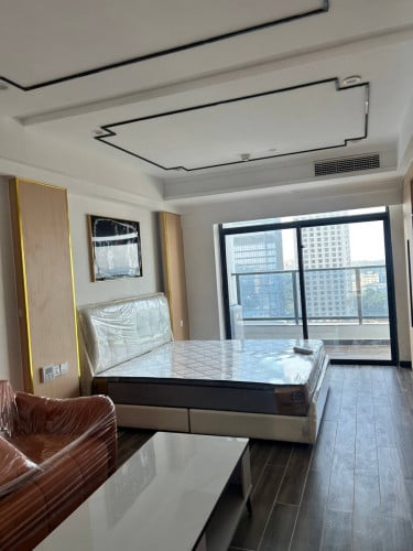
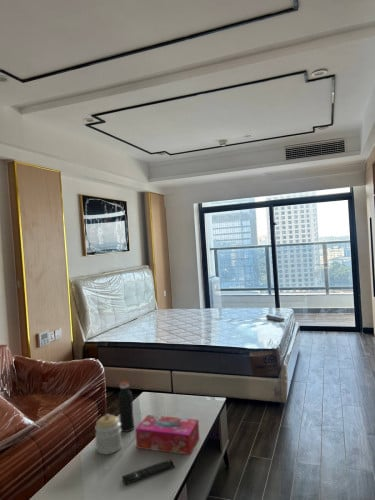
+ water bottle [117,380,135,433]
+ remote control [121,458,176,485]
+ jar [94,413,123,455]
+ tissue box [134,414,200,456]
